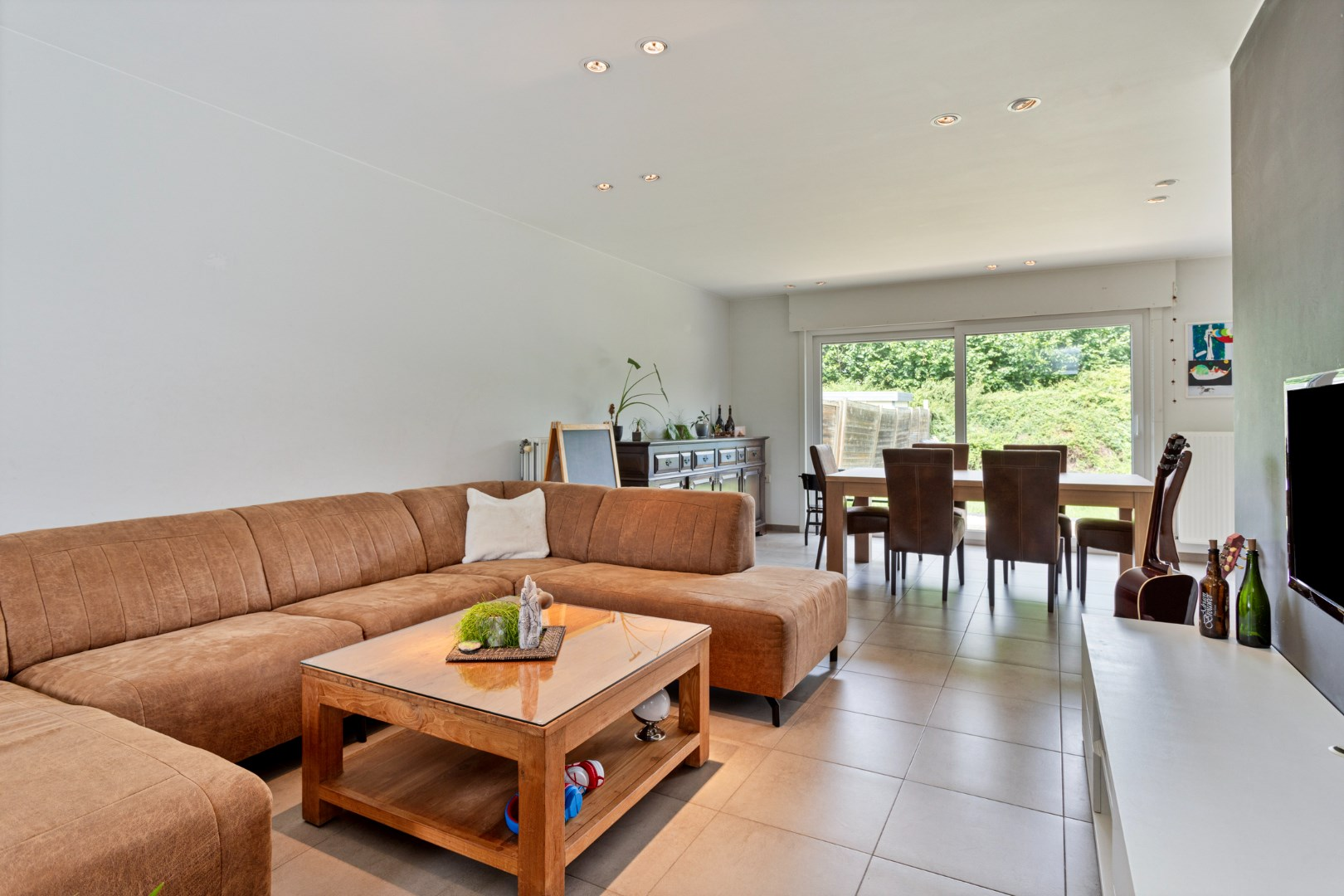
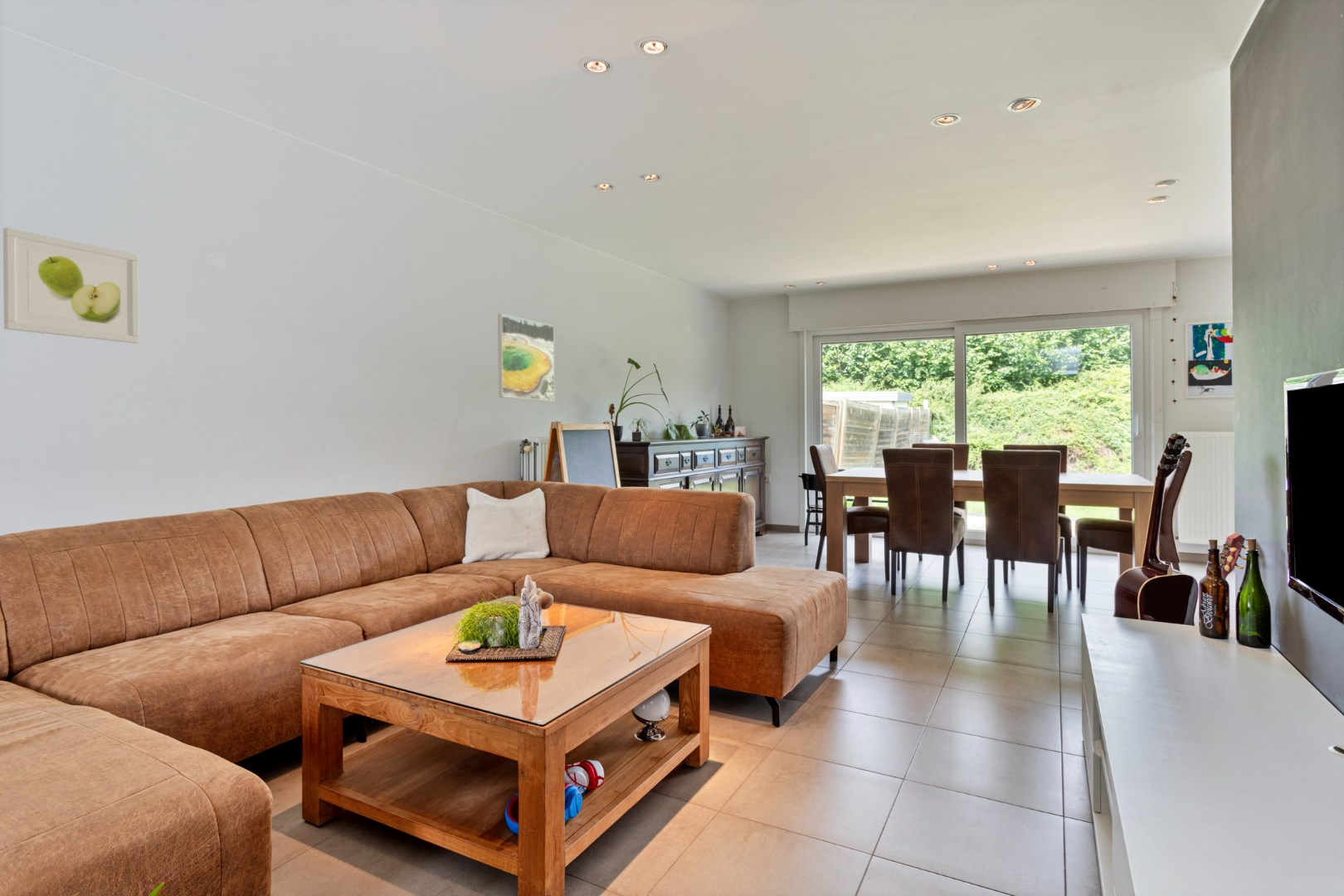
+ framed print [497,313,555,402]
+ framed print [2,227,140,344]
